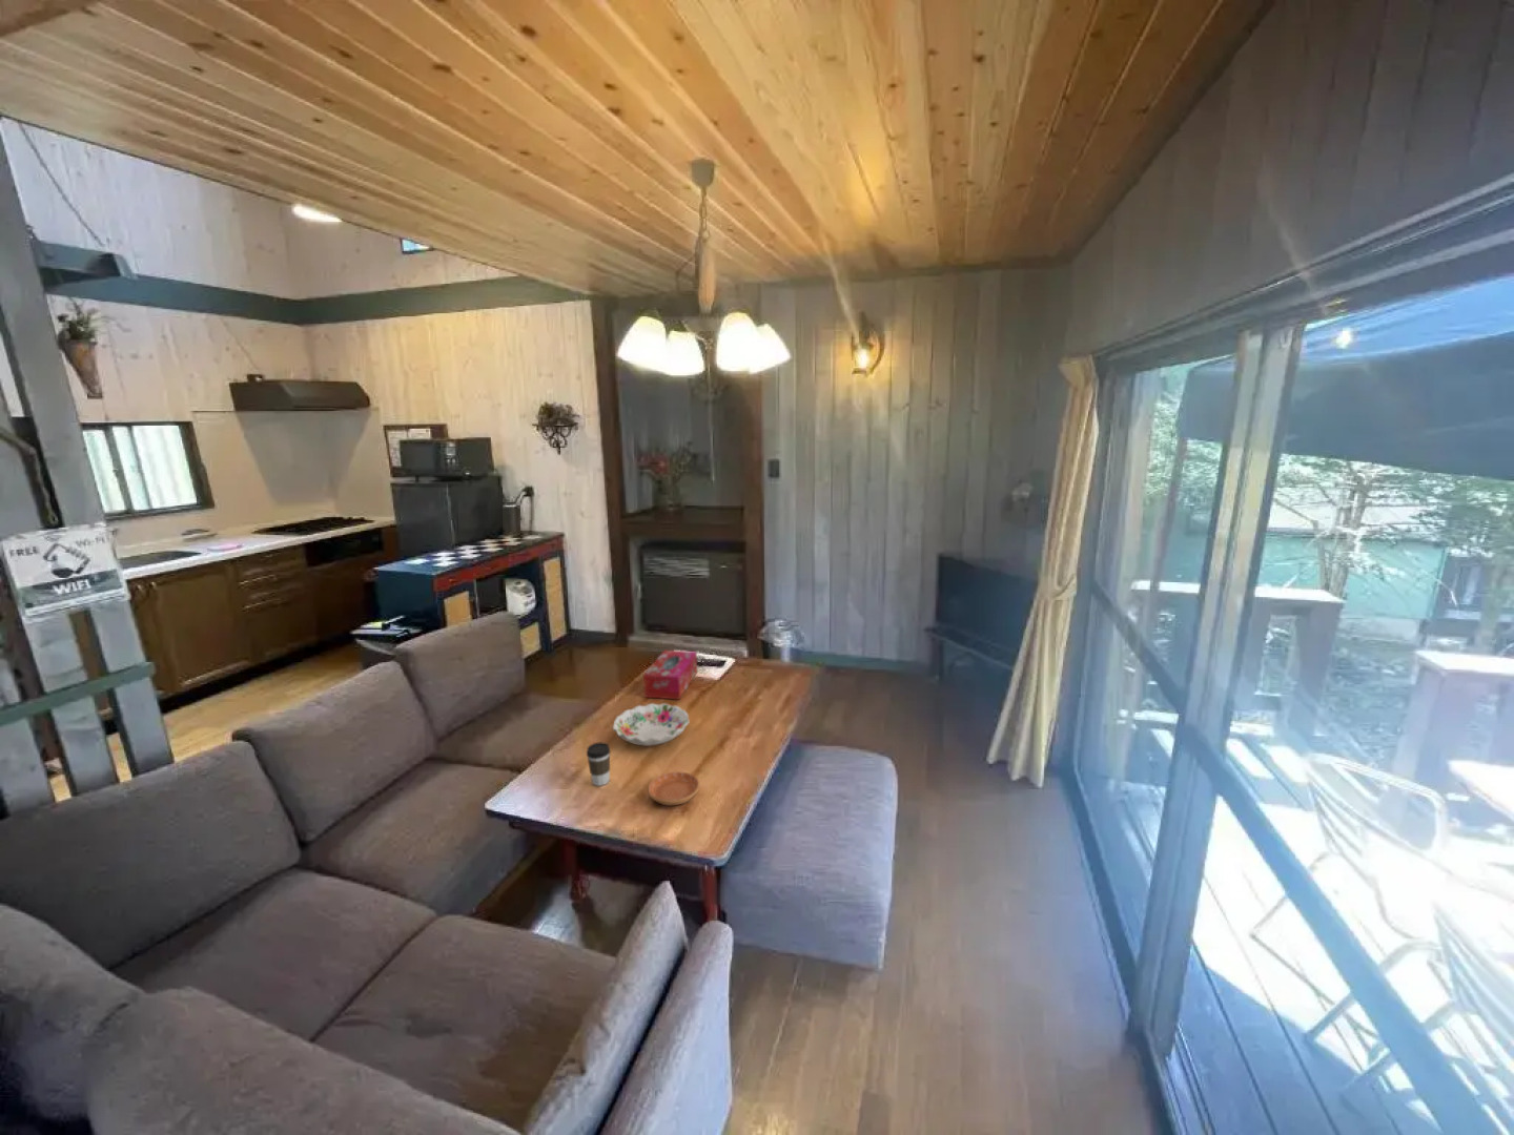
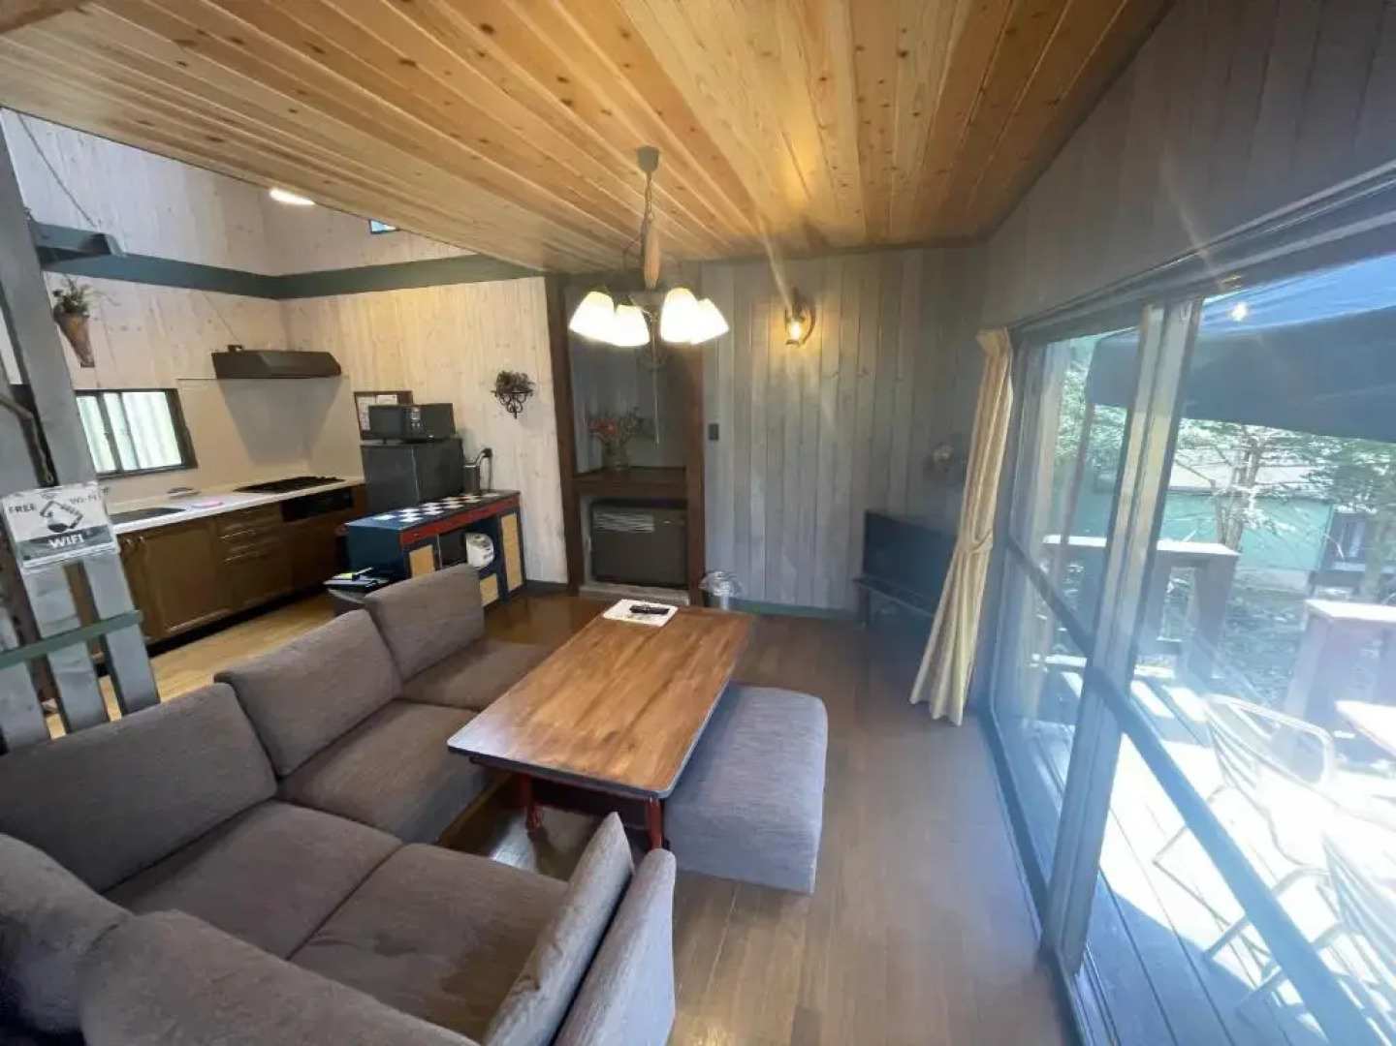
- decorative bowl [612,702,690,746]
- tissue box [643,650,699,701]
- coffee cup [585,740,610,787]
- saucer [646,770,700,806]
